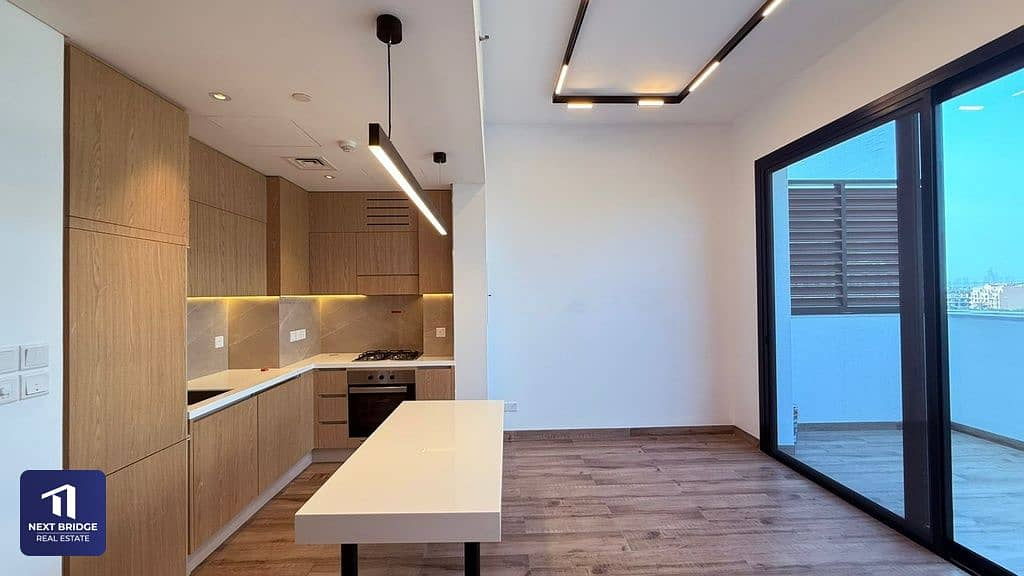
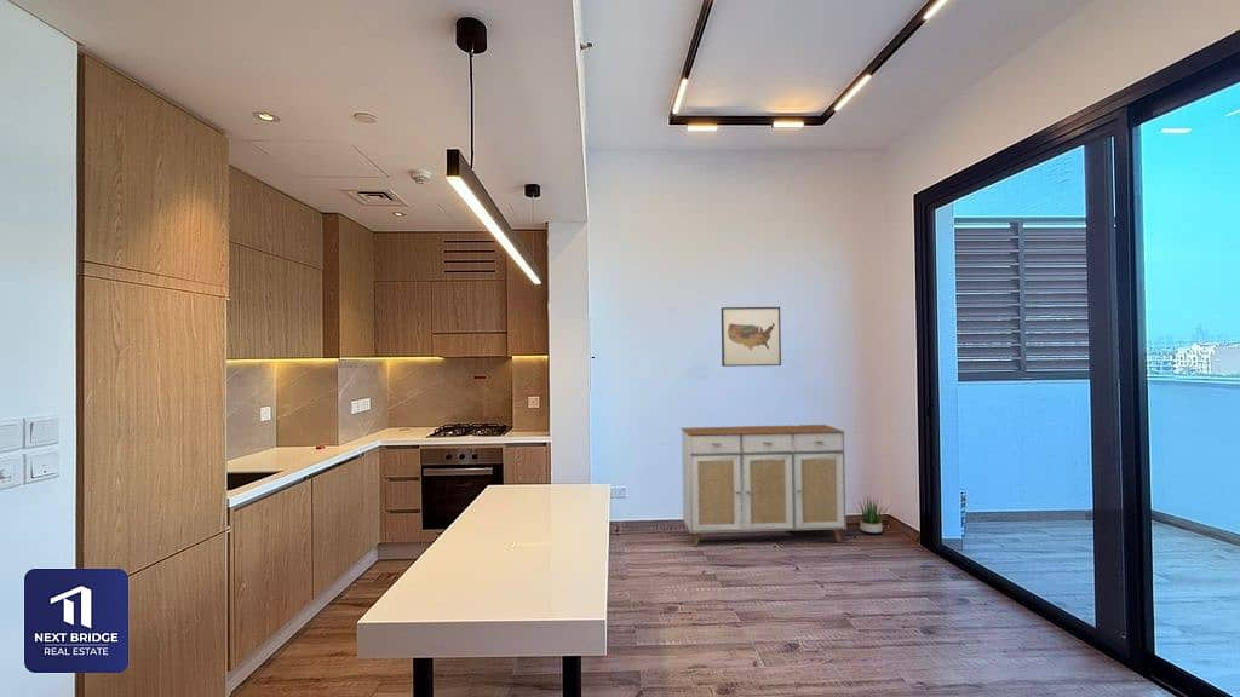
+ potted plant [851,496,891,535]
+ sideboard [679,424,848,547]
+ wall art [721,306,782,368]
